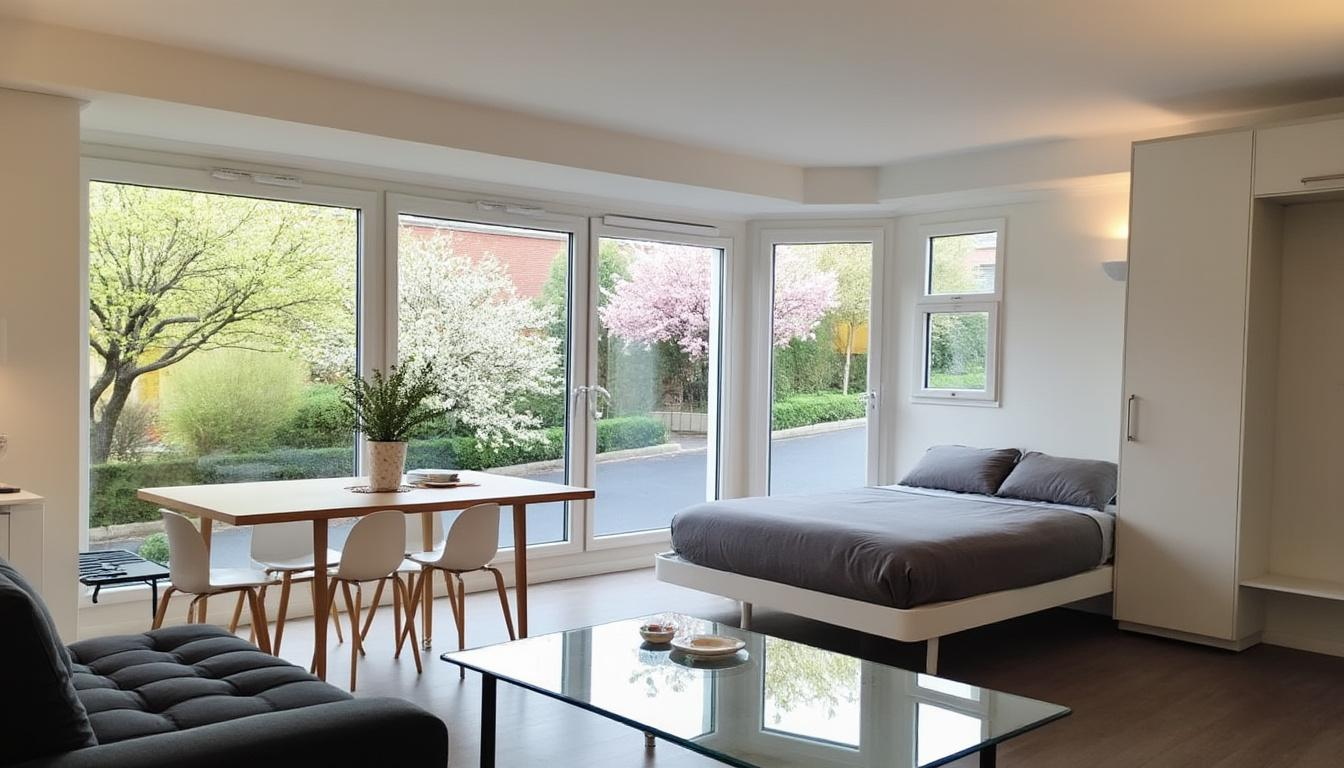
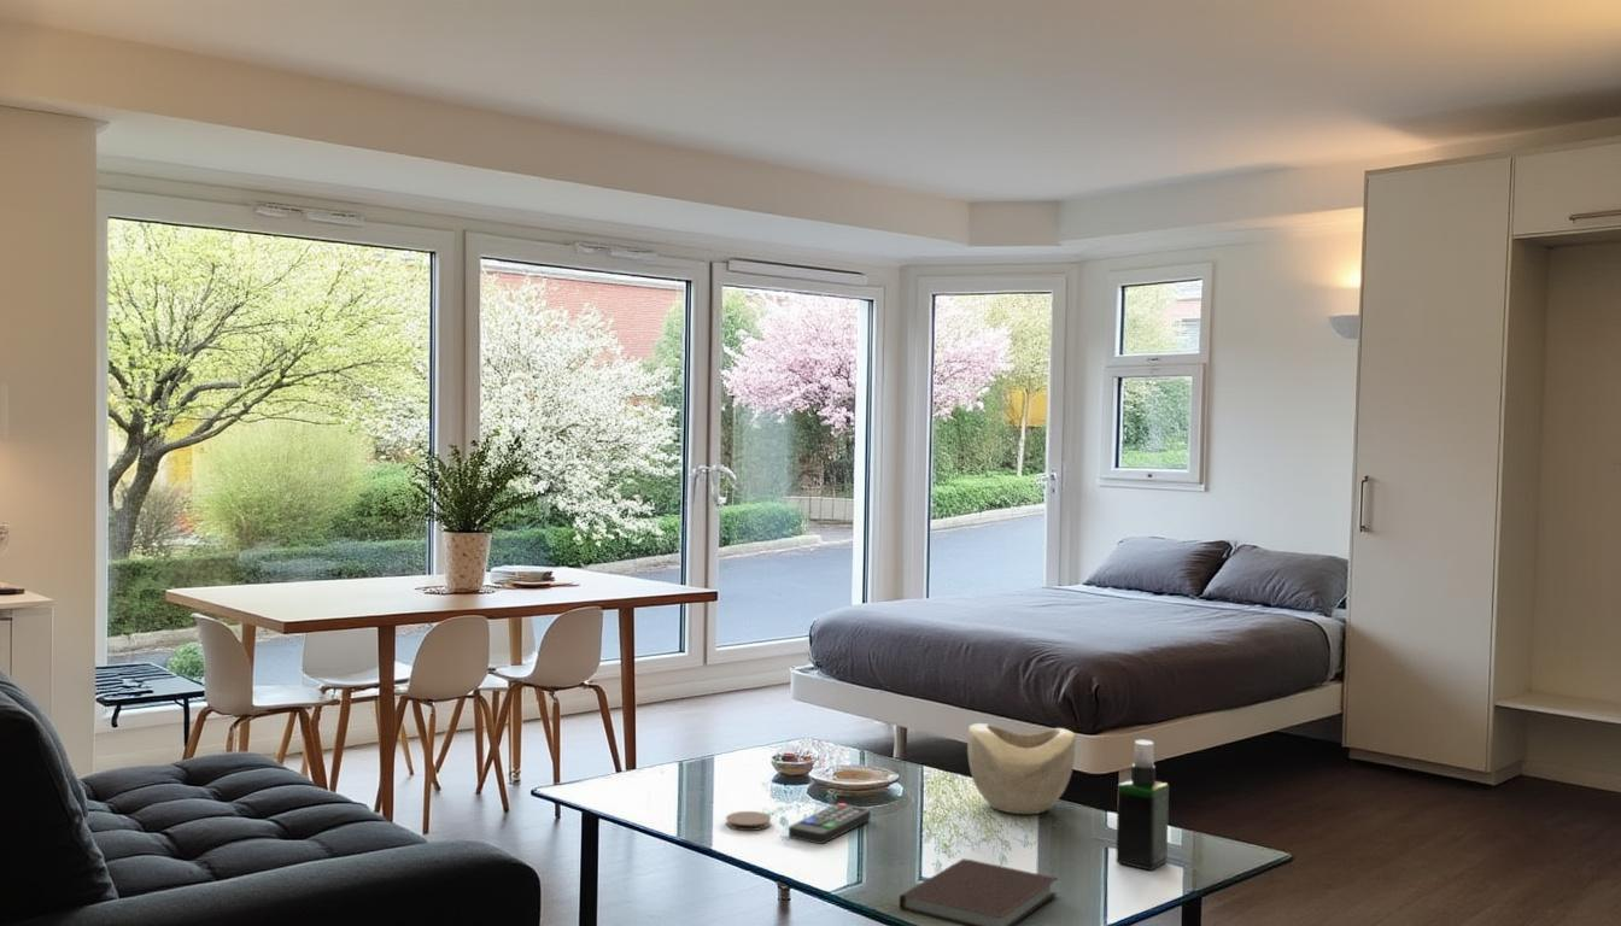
+ notebook [899,857,1059,926]
+ spray bottle [1114,739,1170,872]
+ decorative bowl [966,722,1076,815]
+ remote control [788,802,872,845]
+ coaster [725,810,772,832]
